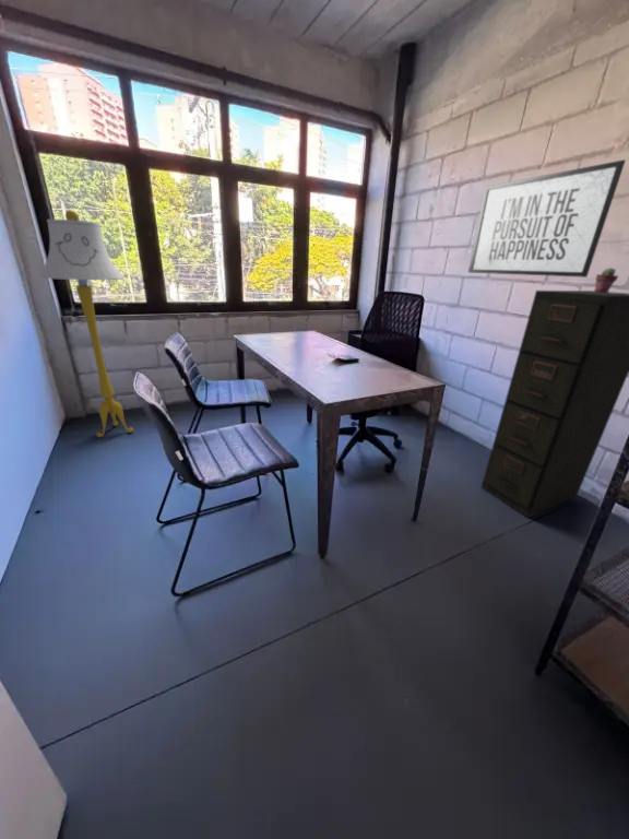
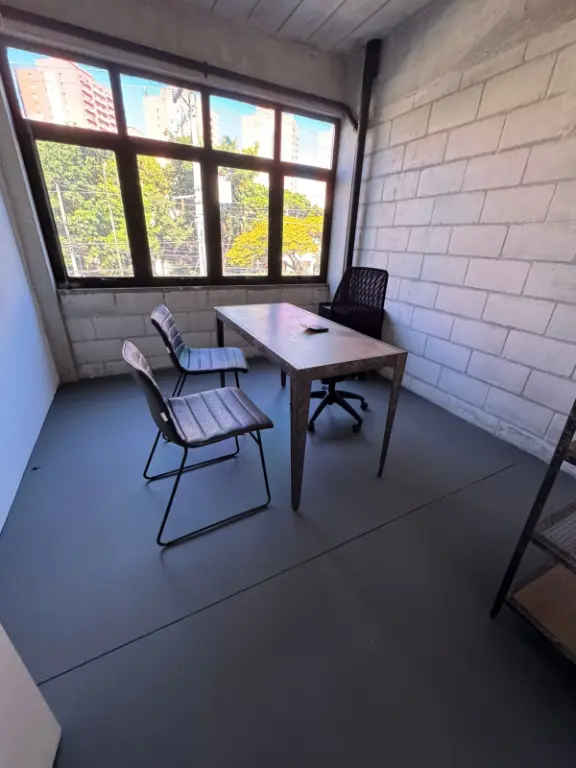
- mirror [467,158,627,279]
- potted succulent [593,267,619,293]
- filing cabinet [479,289,629,519]
- floor lamp [39,210,134,438]
